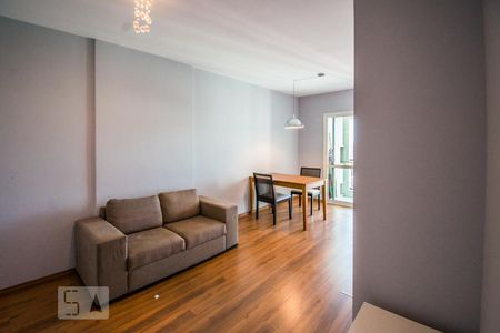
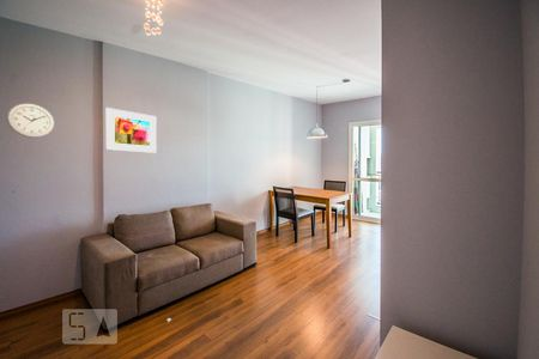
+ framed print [104,107,158,154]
+ wall clock [6,103,55,139]
